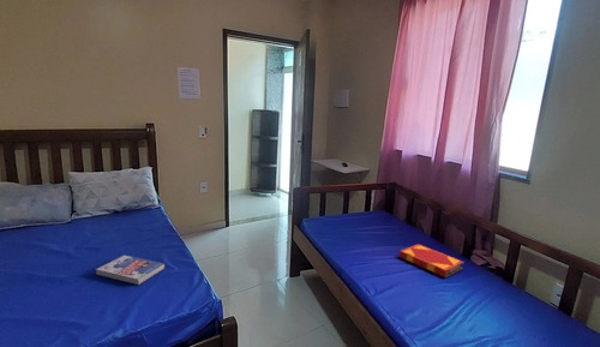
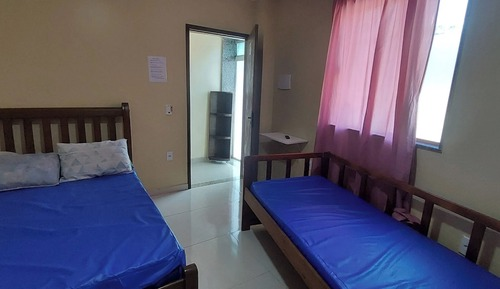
- book [95,253,167,286]
- hardback book [398,243,466,279]
